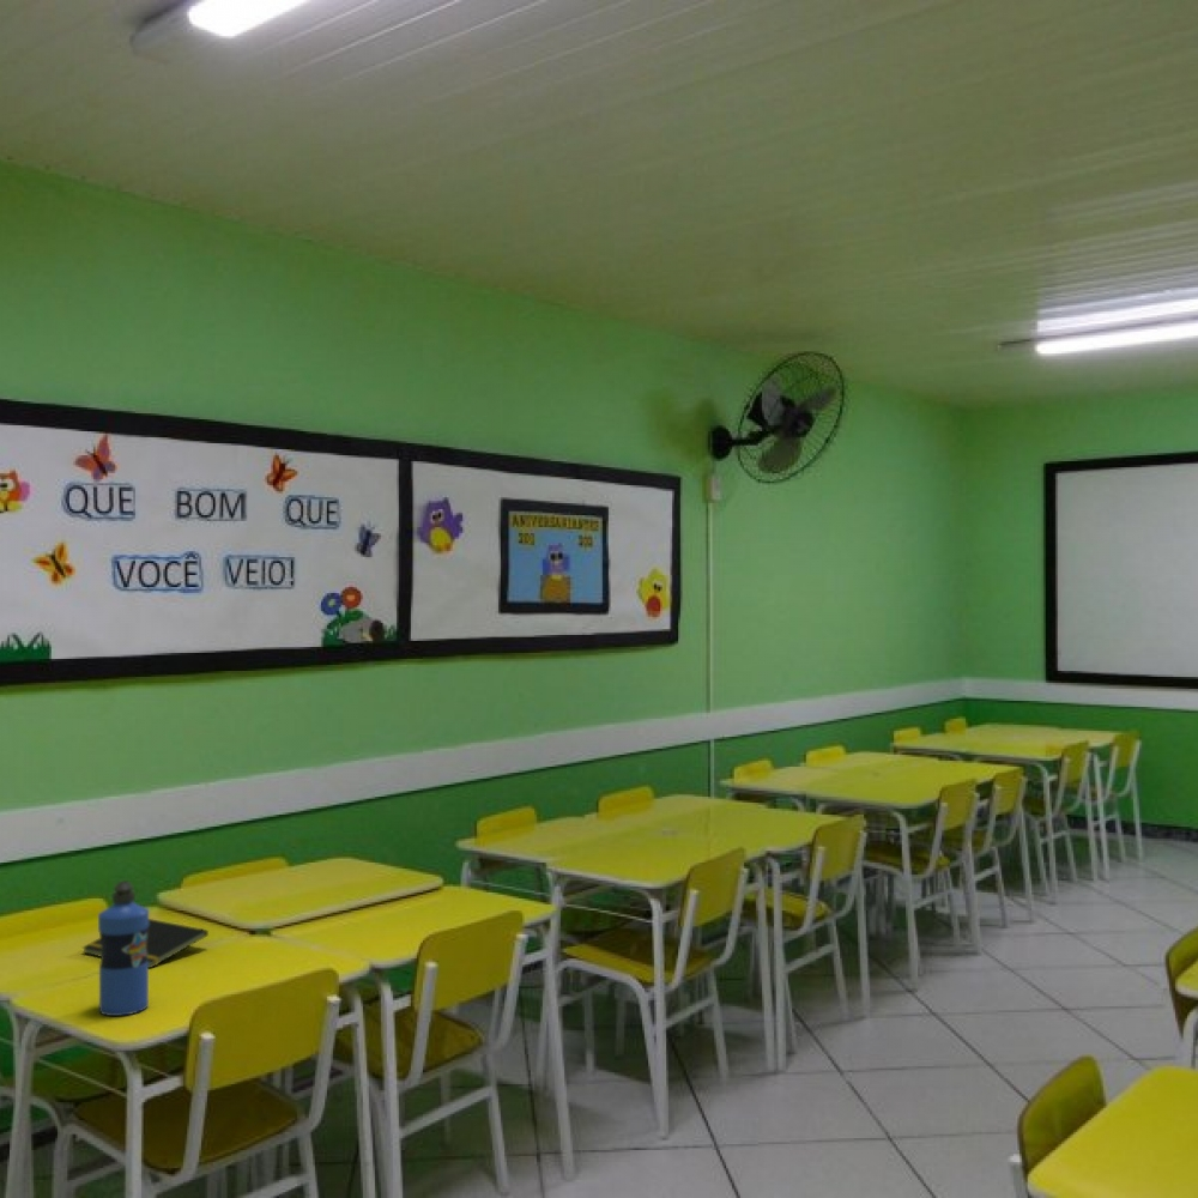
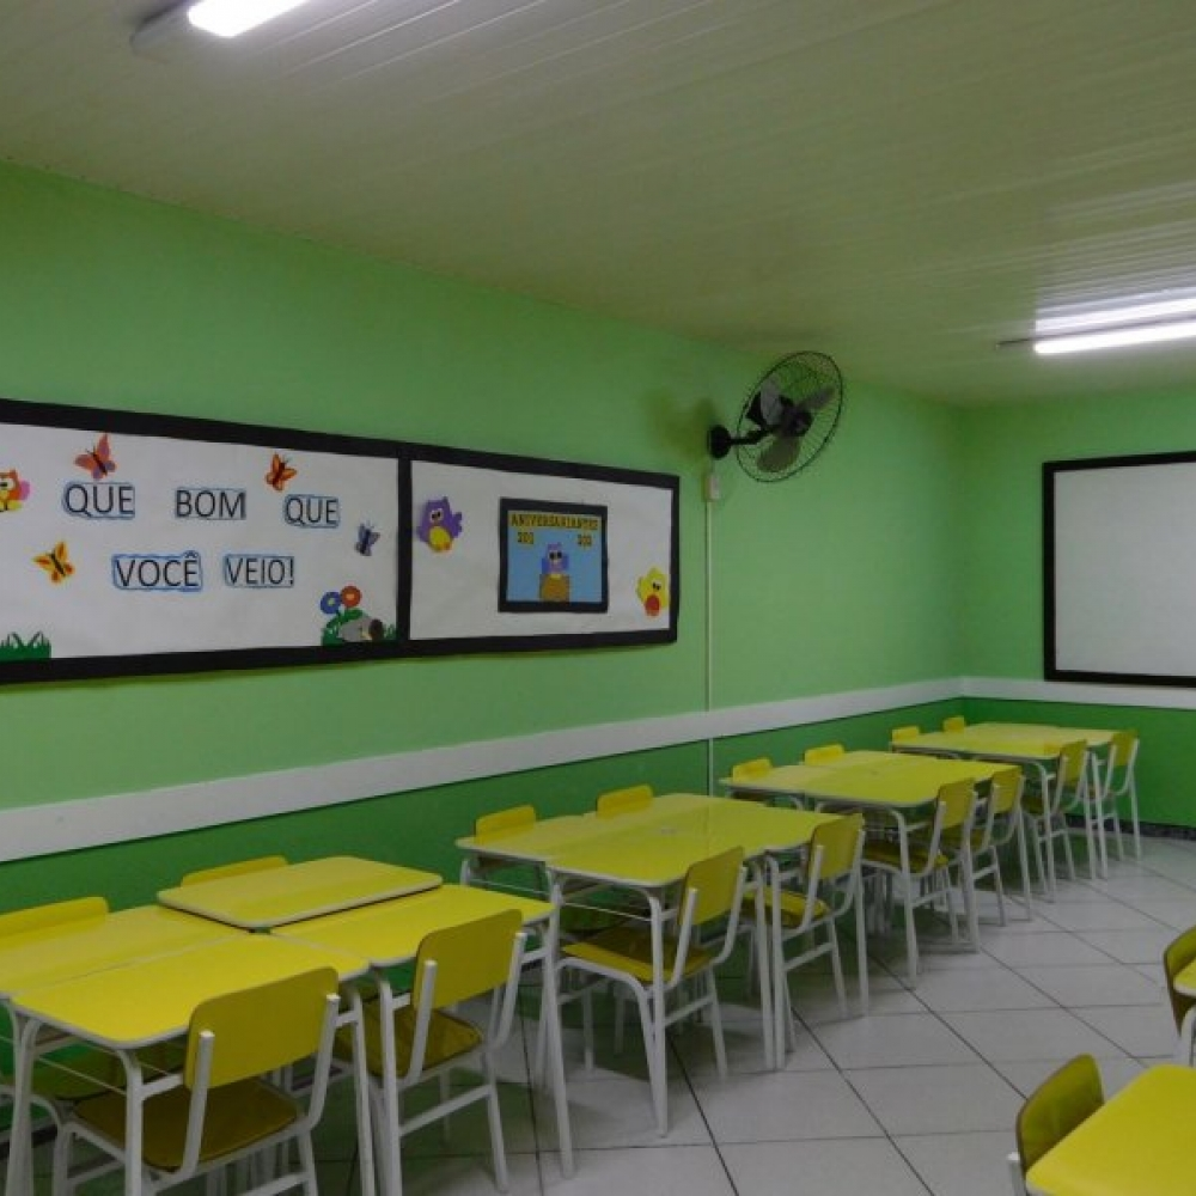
- notepad [81,918,210,969]
- water bottle [97,879,150,1017]
